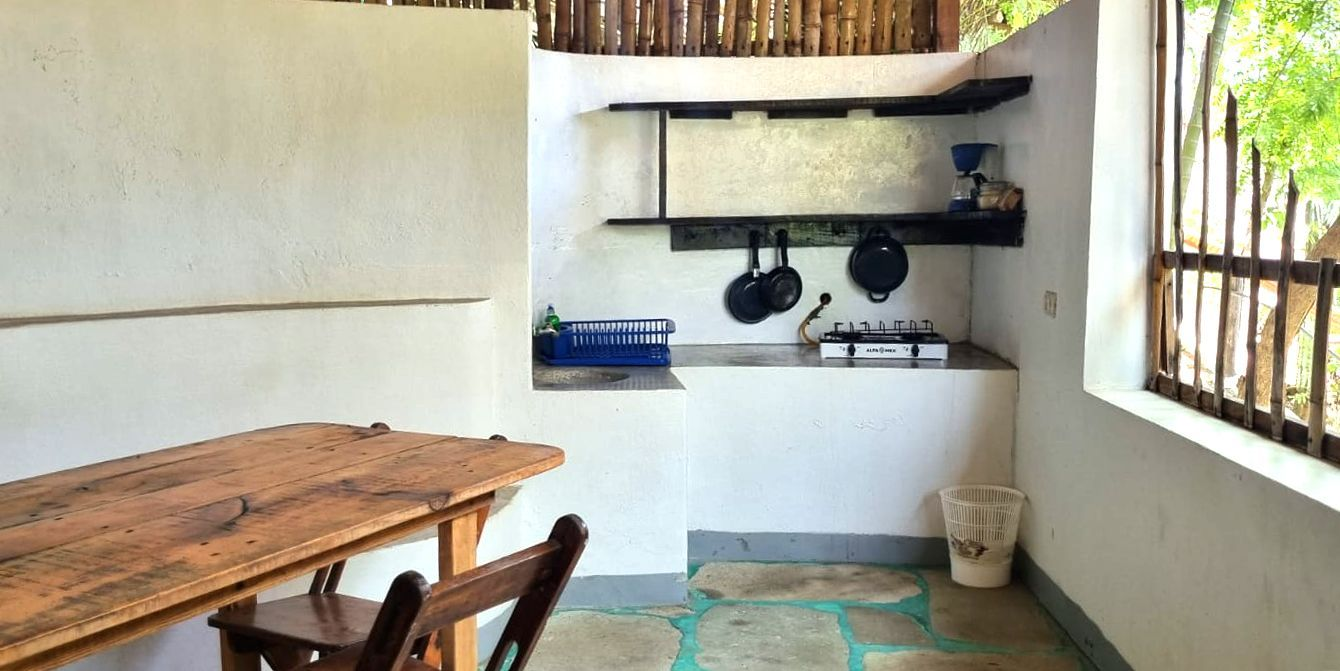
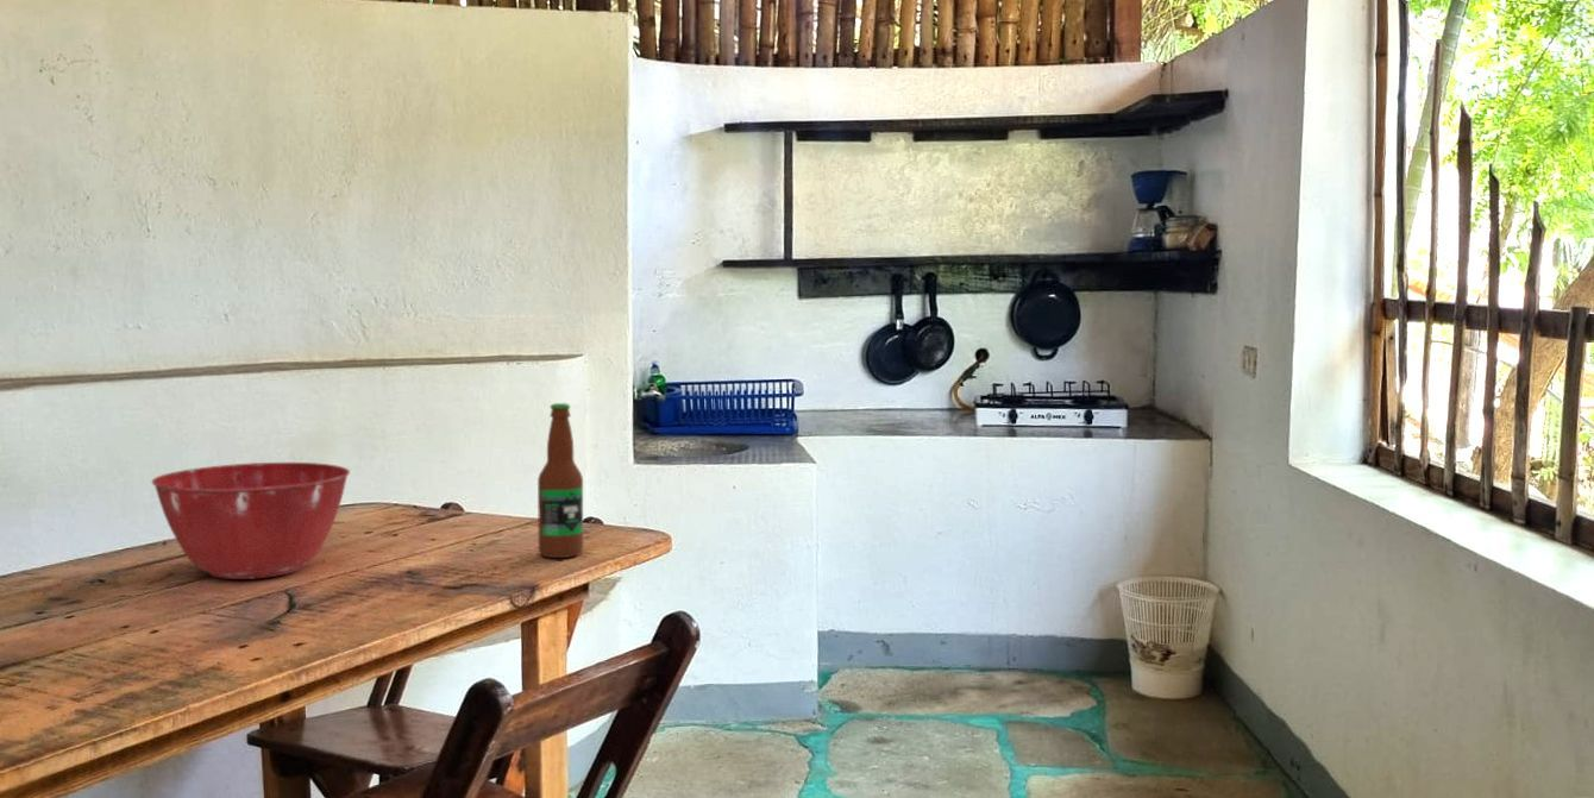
+ bottle [536,402,584,559]
+ mixing bowl [151,461,351,580]
